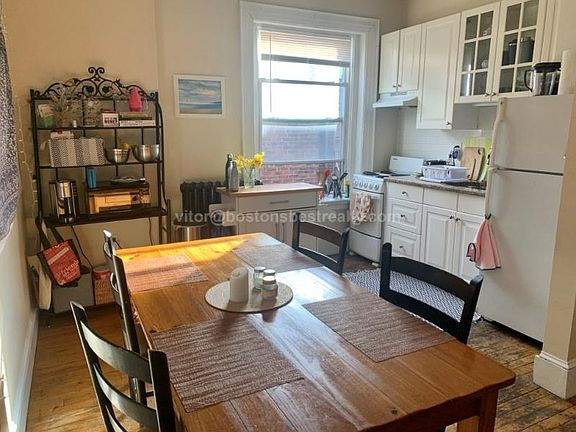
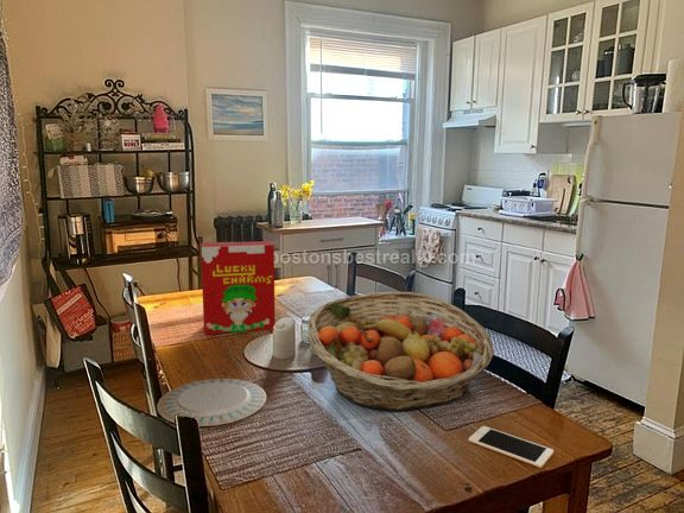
+ chinaware [156,378,267,428]
+ cereal box [200,240,276,336]
+ cell phone [467,425,555,469]
+ fruit basket [306,291,495,412]
